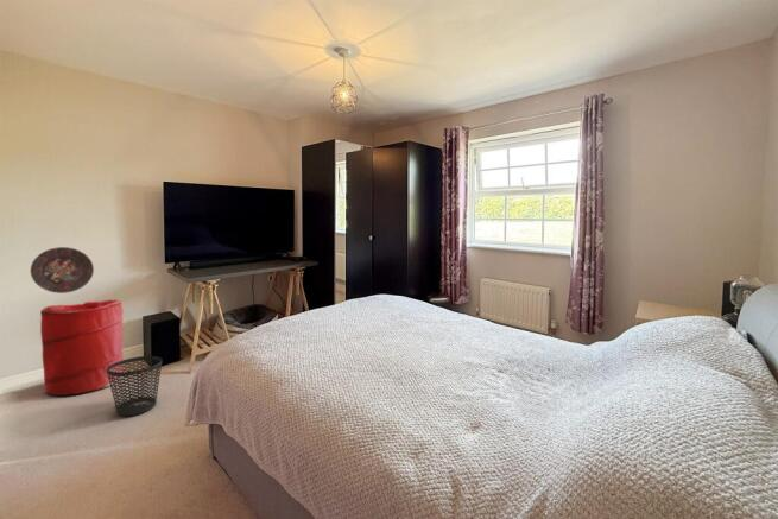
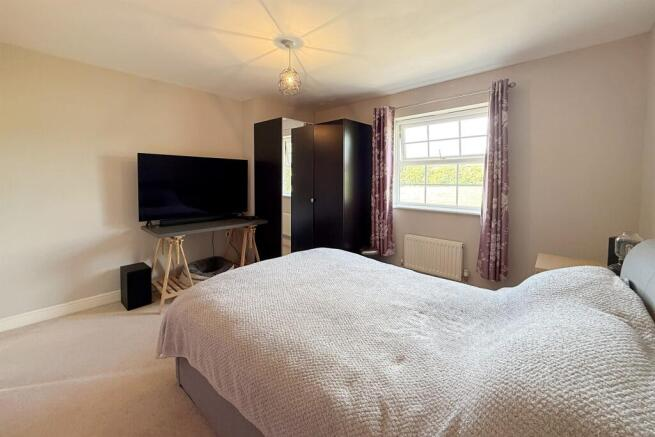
- wastebasket [106,355,164,417]
- decorative plate [30,246,95,295]
- laundry hamper [39,298,125,397]
